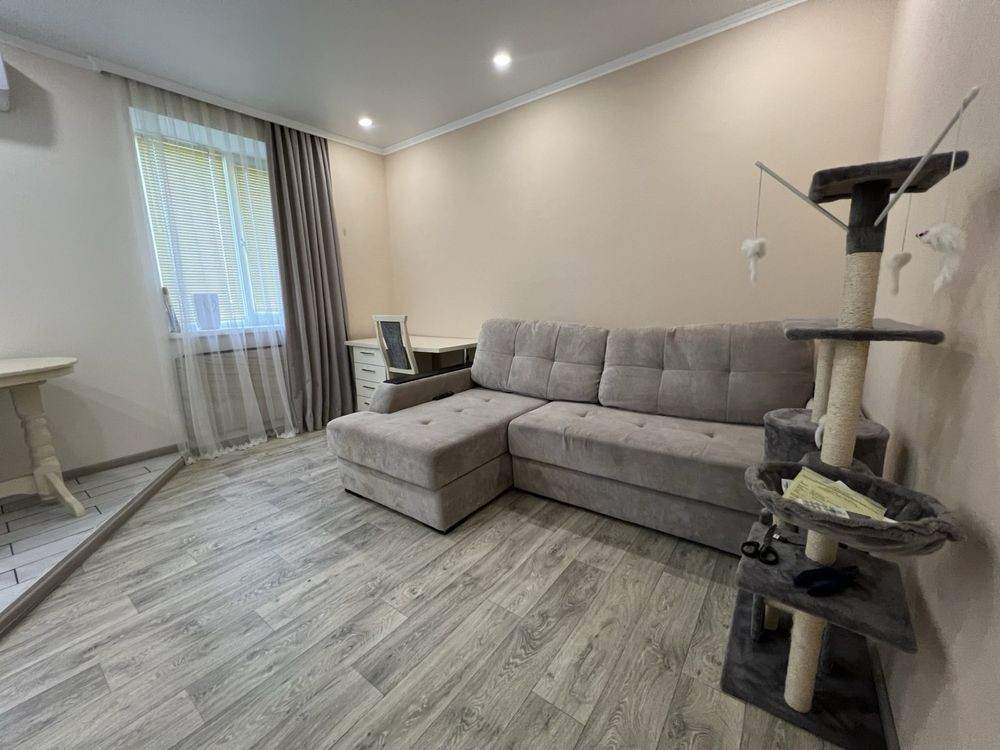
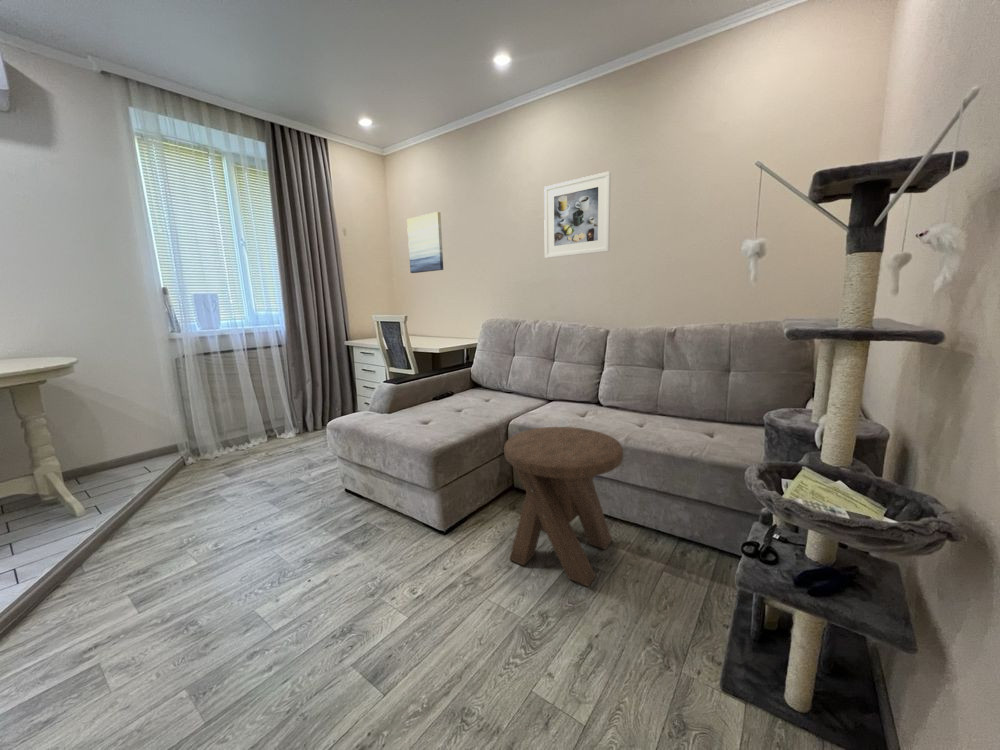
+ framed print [543,170,612,259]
+ music stool [503,426,624,588]
+ wall art [406,211,444,274]
